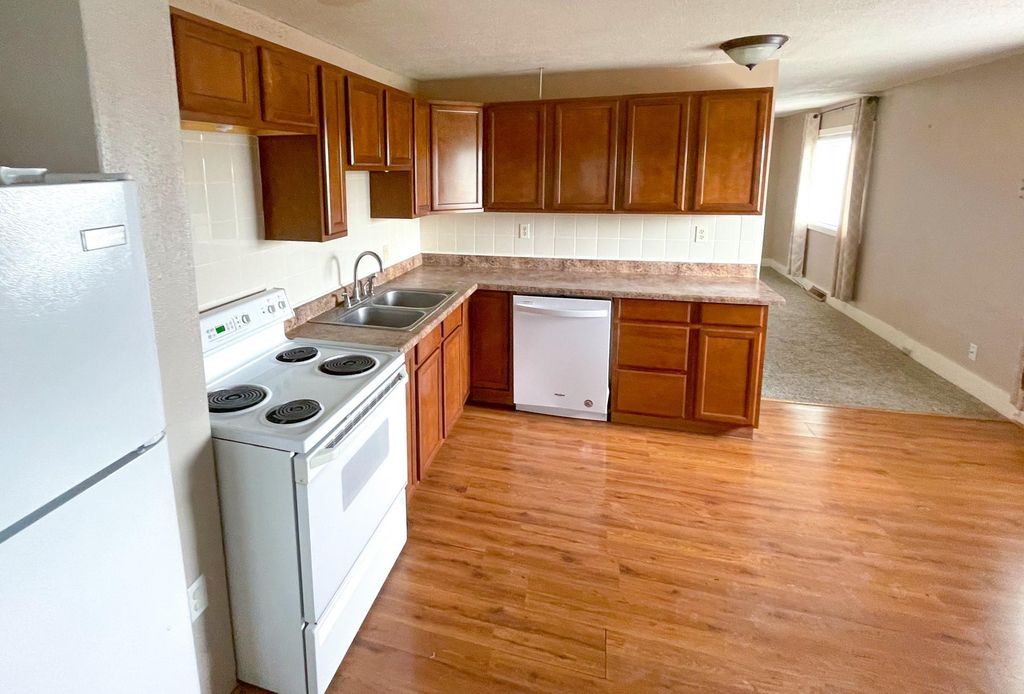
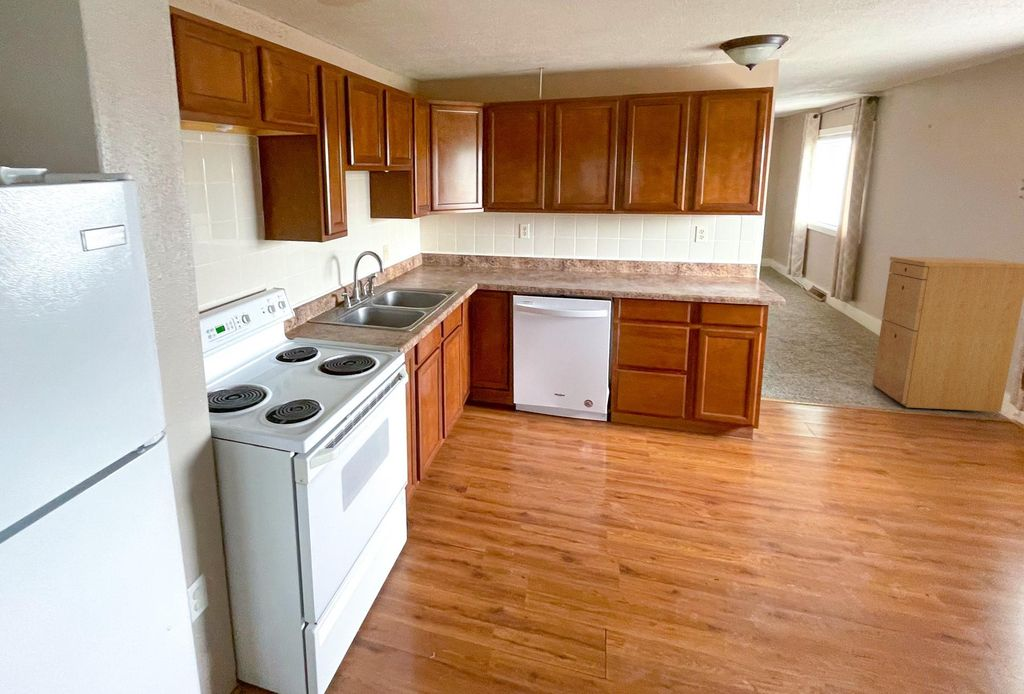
+ filing cabinet [872,256,1024,413]
